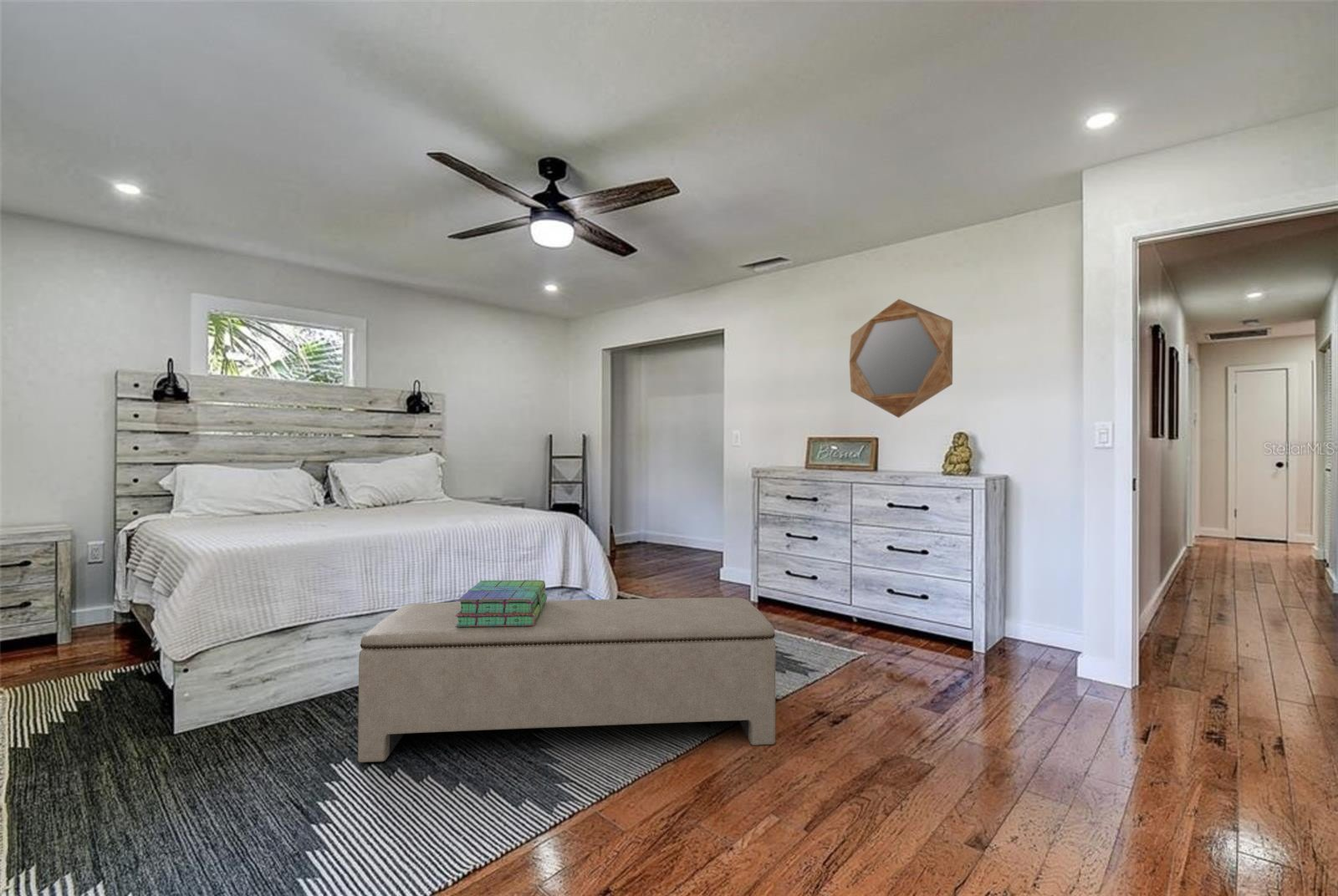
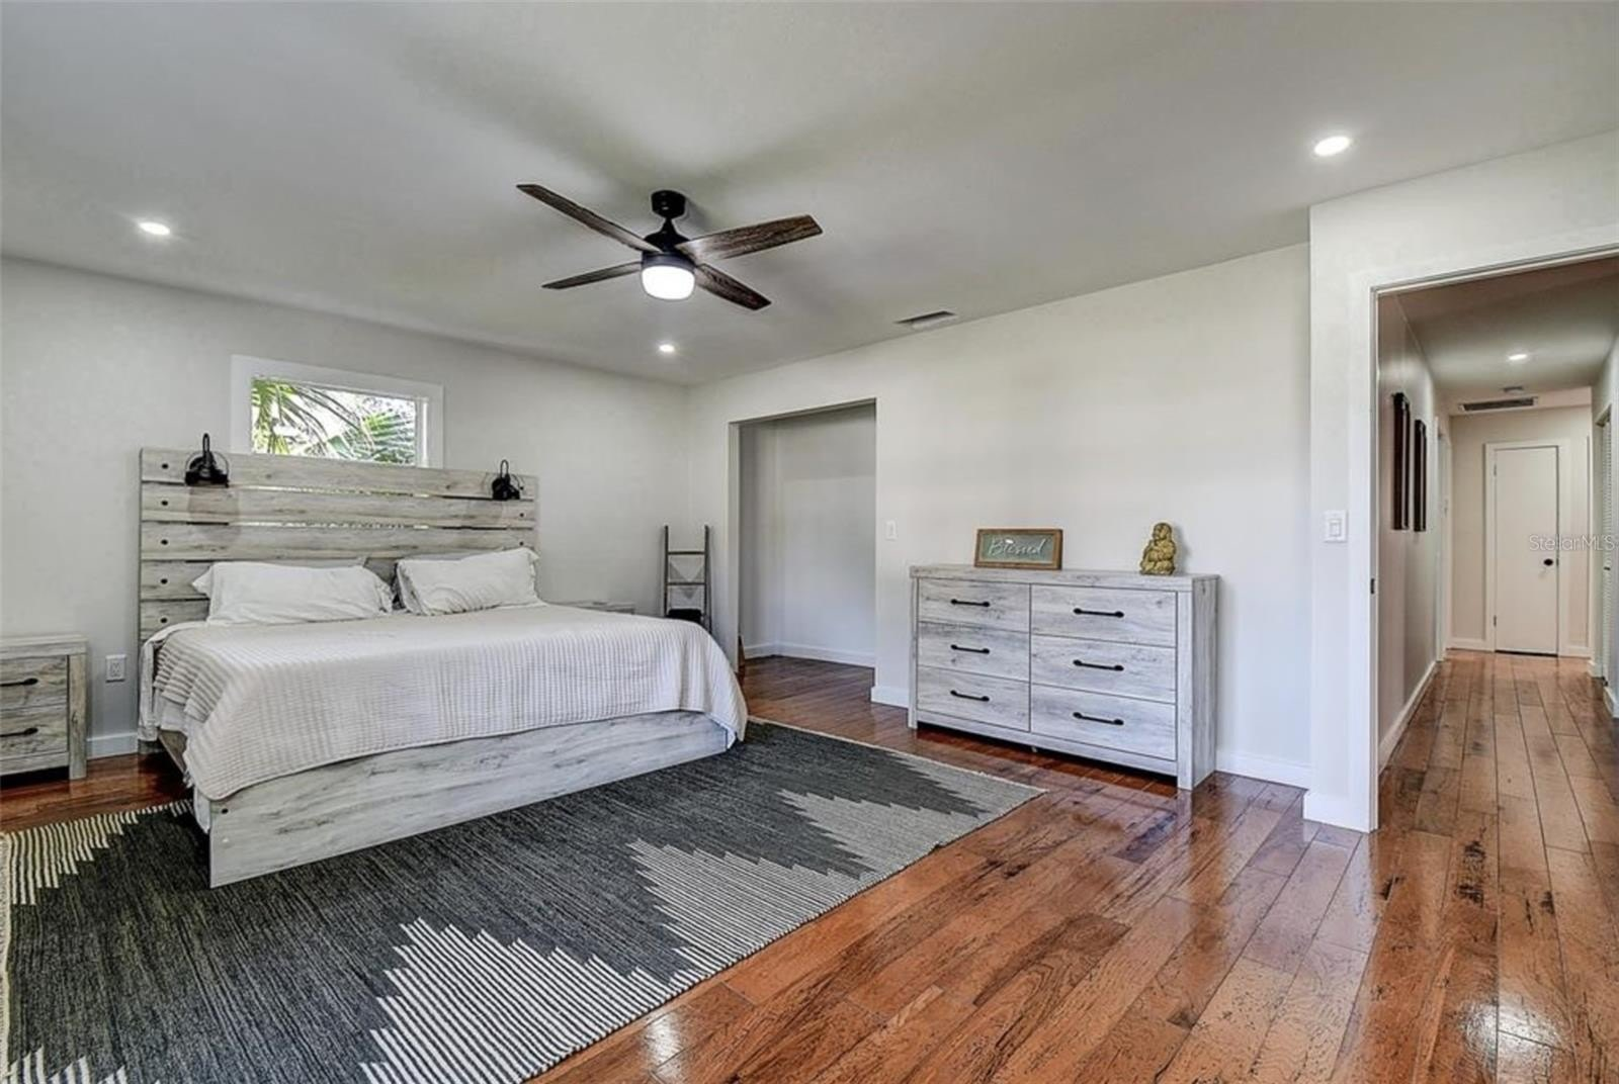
- bench [357,597,776,763]
- stack of books [455,579,548,627]
- home mirror [849,298,953,419]
